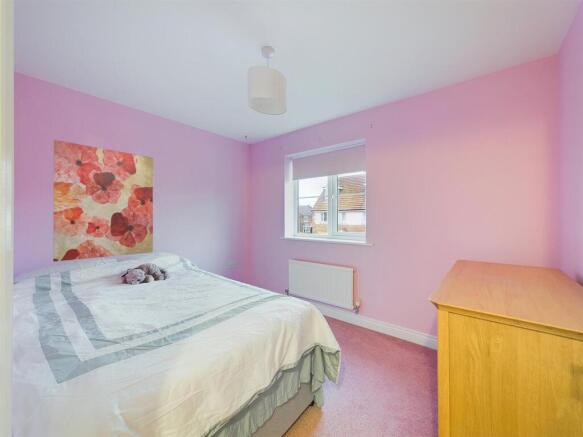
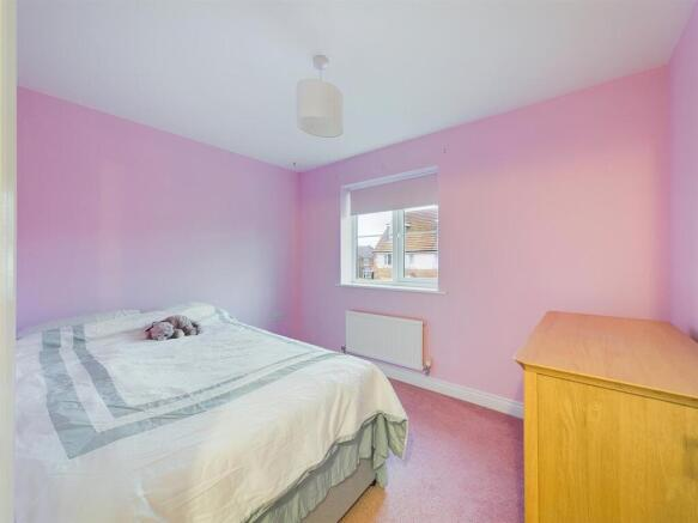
- wall art [52,139,154,263]
